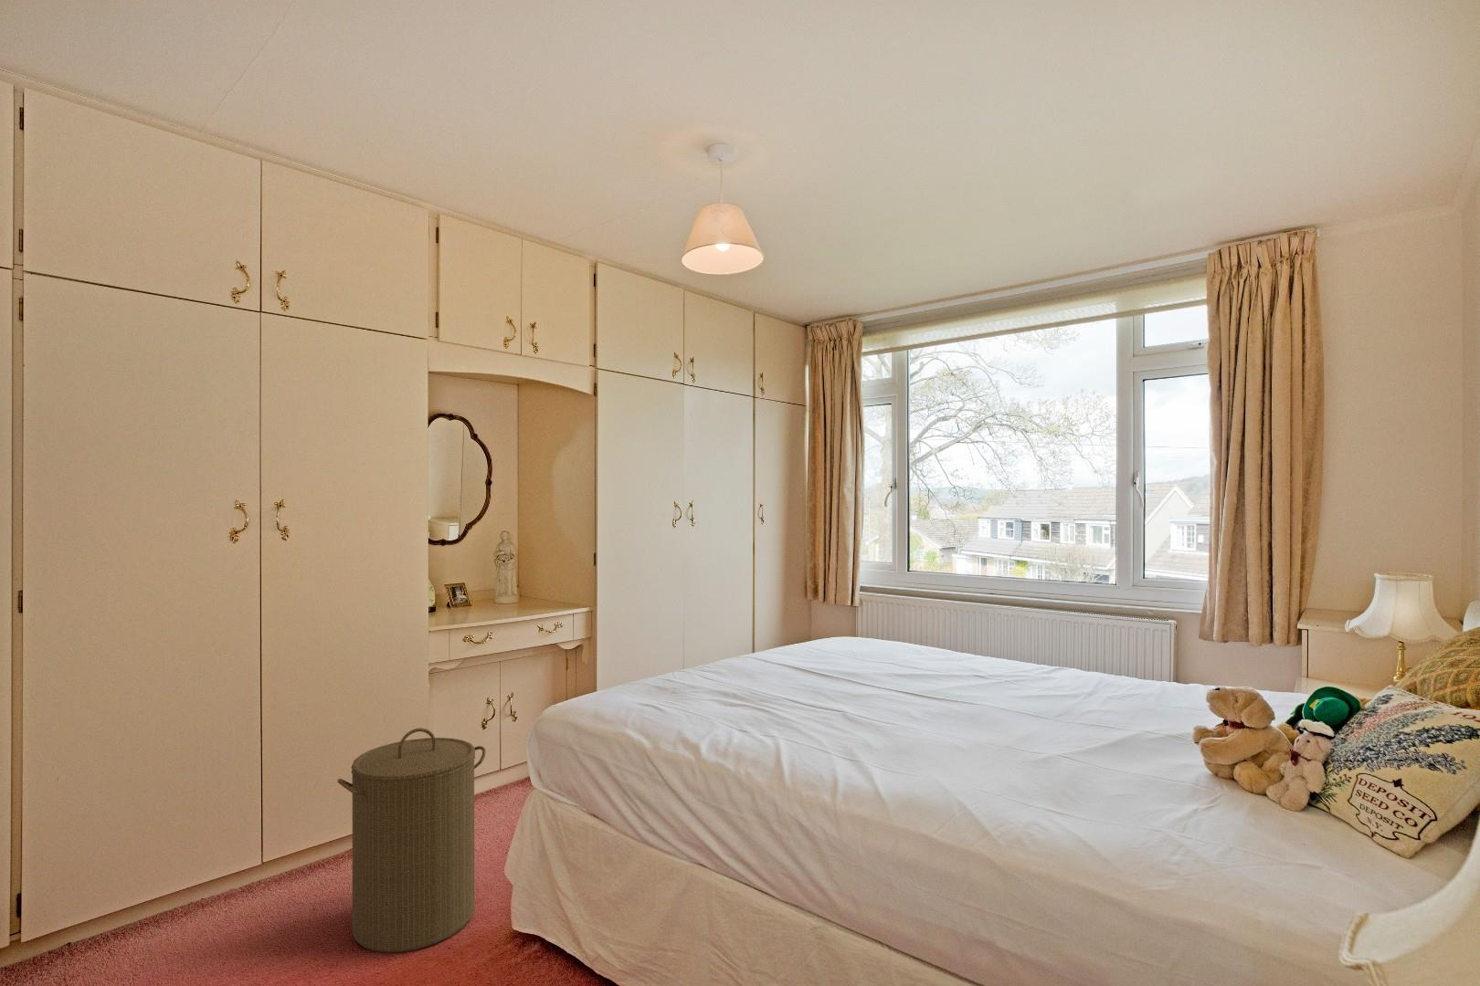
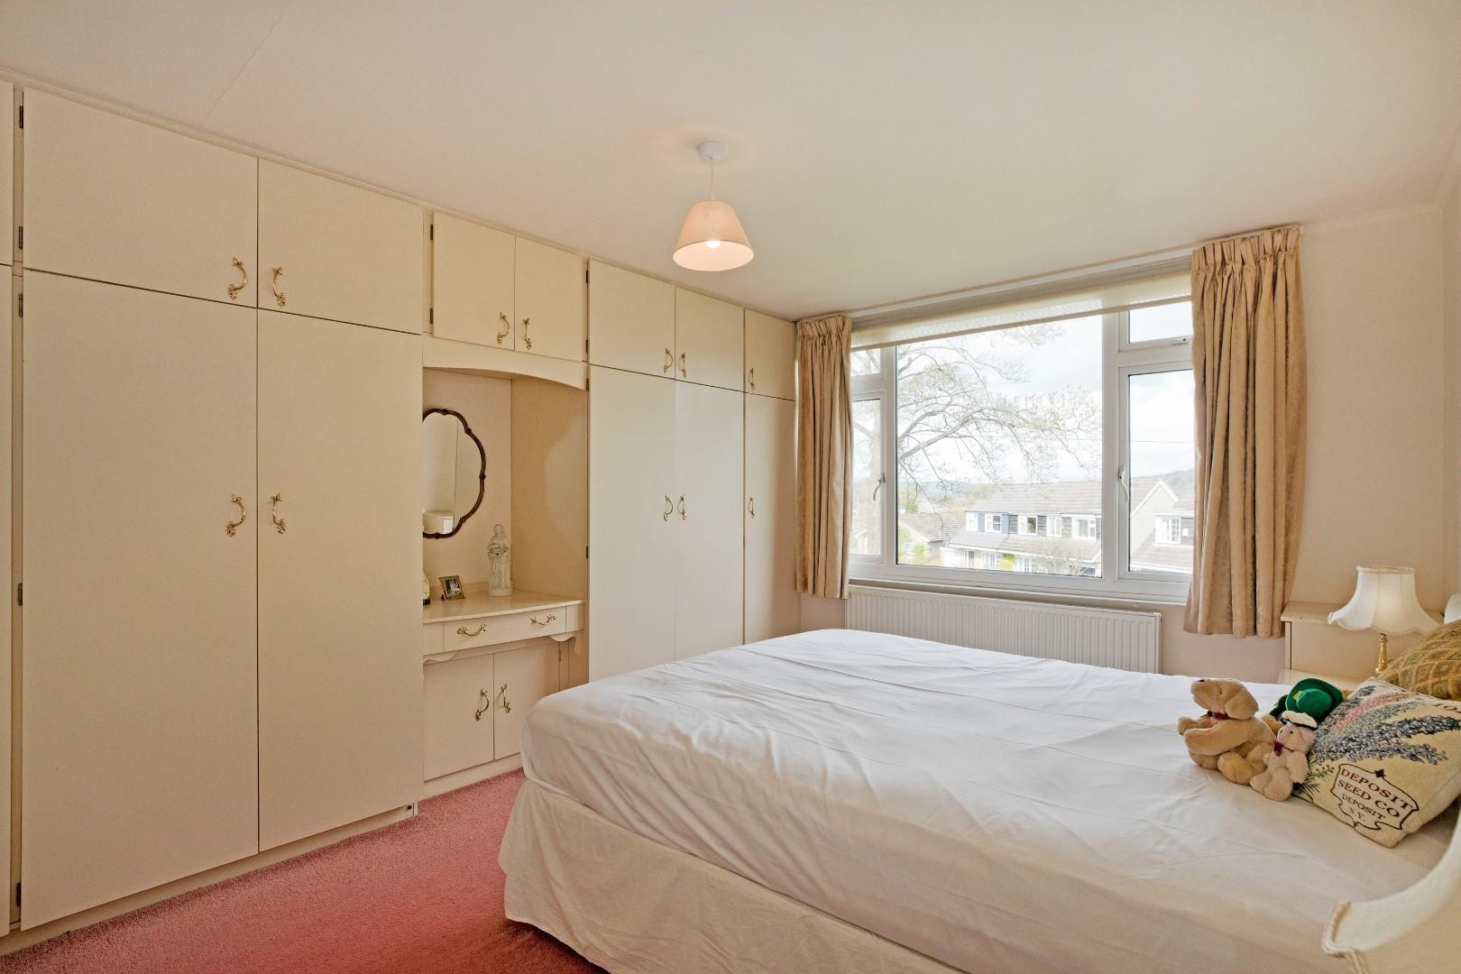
- laundry hamper [337,726,486,953]
